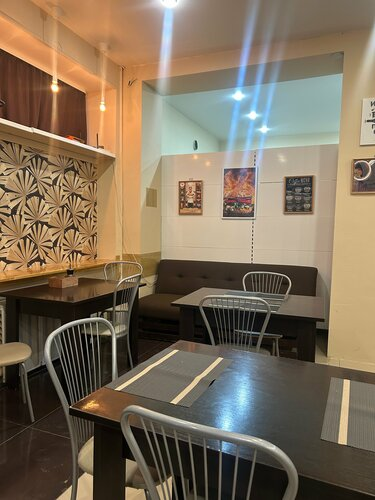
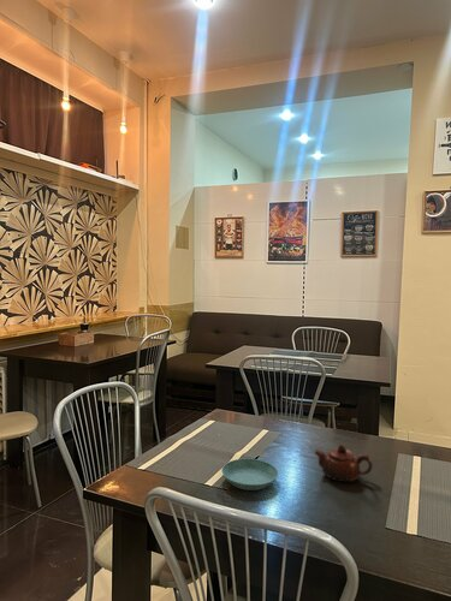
+ teapot [314,444,374,483]
+ saucer [220,458,279,492]
